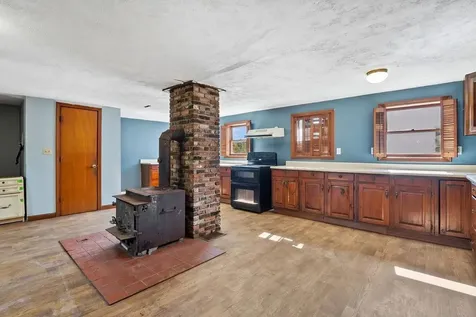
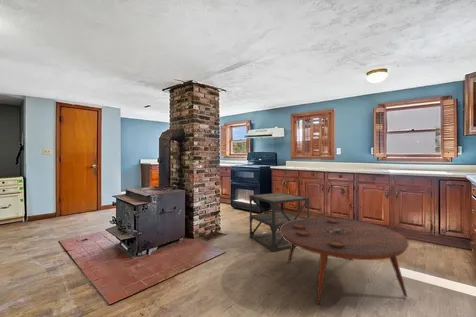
+ side table [248,191,310,252]
+ coffee table [280,217,410,305]
